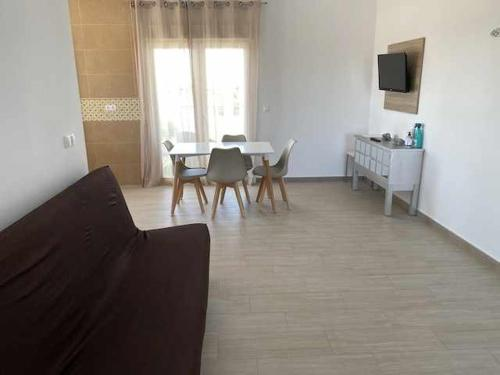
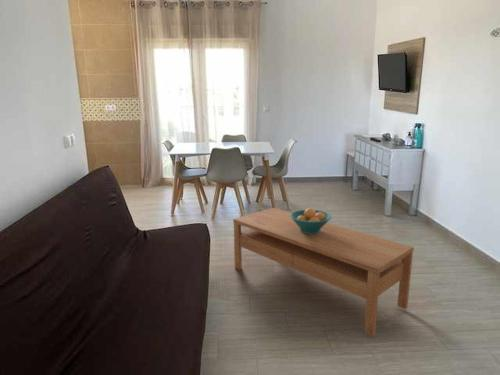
+ coffee table [232,207,415,338]
+ fruit bowl [290,207,332,234]
